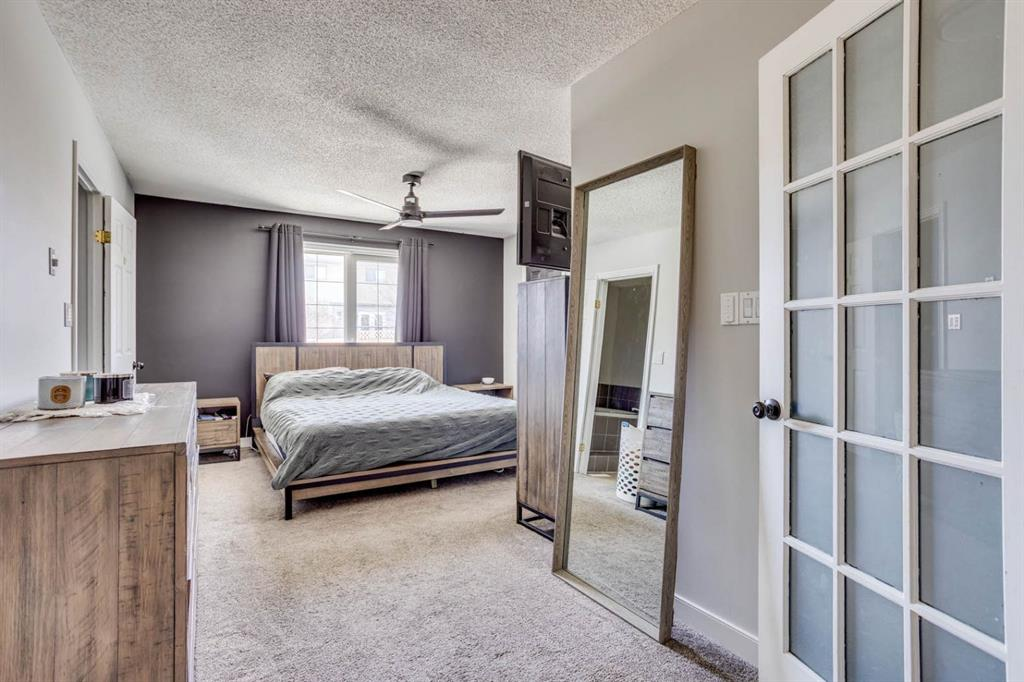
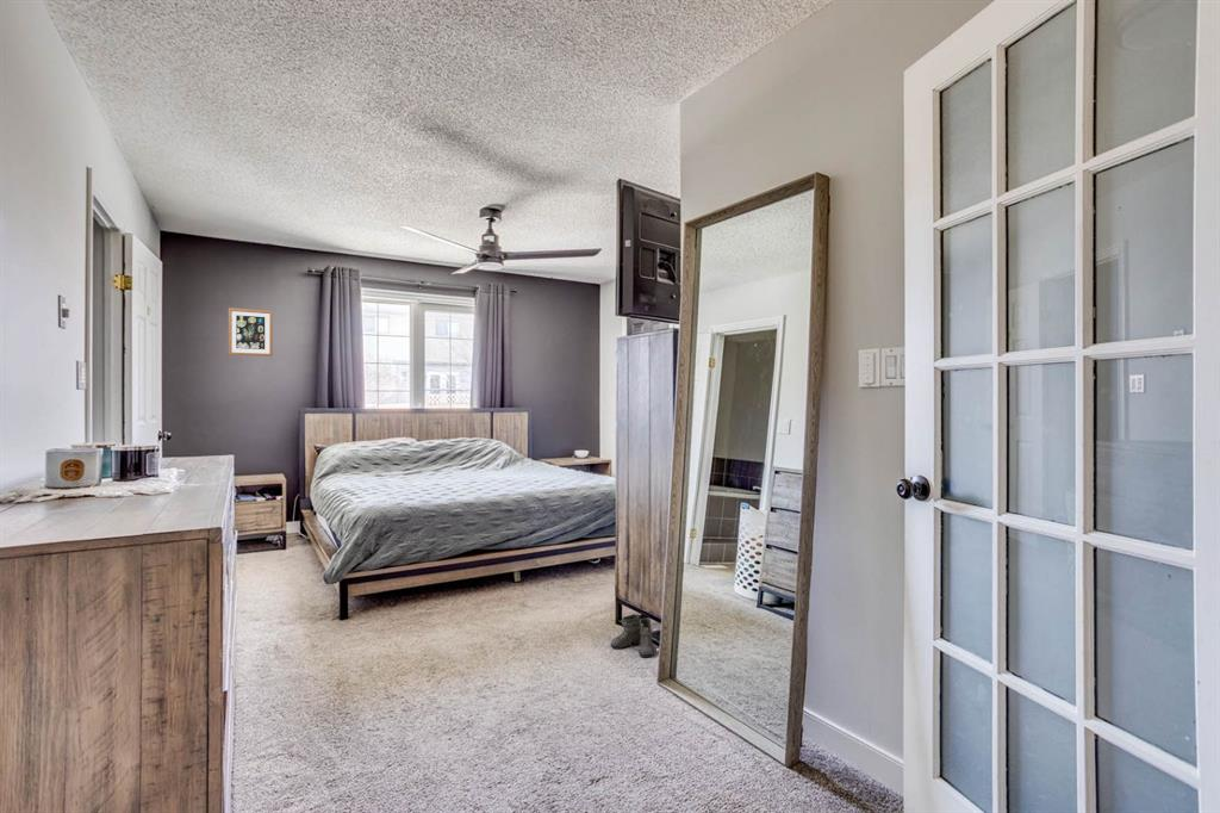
+ wall art [228,306,274,358]
+ boots [610,613,655,658]
